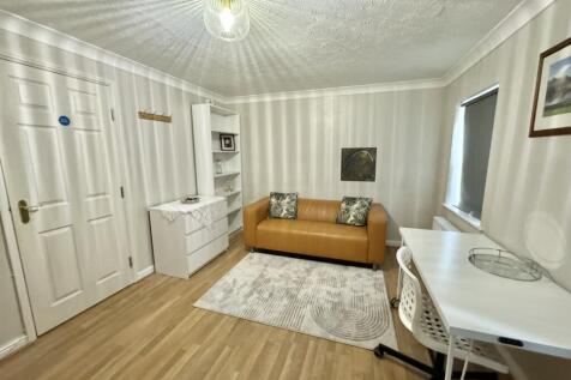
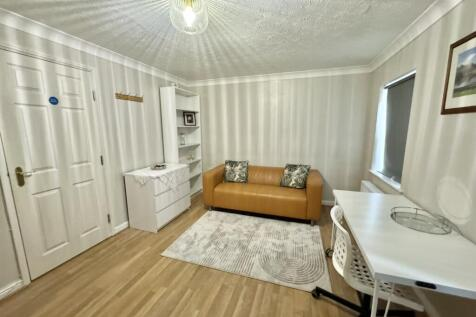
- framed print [339,146,378,183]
